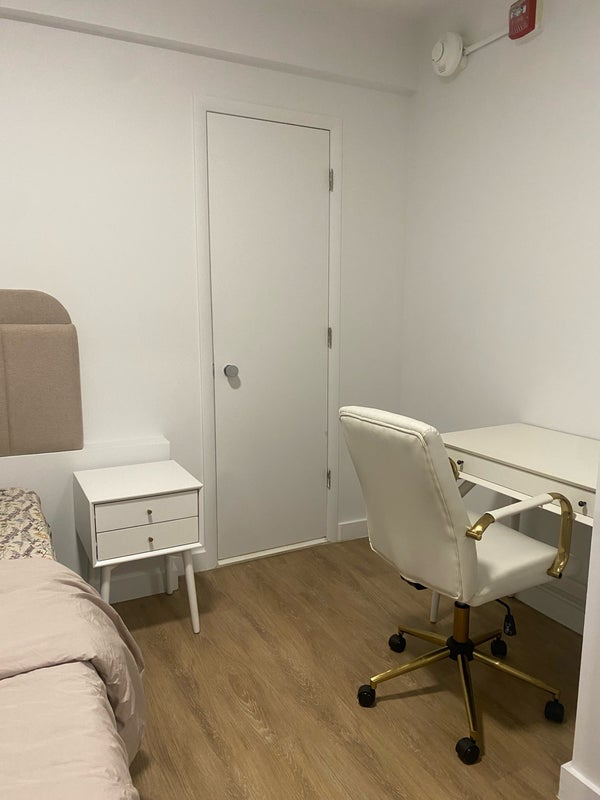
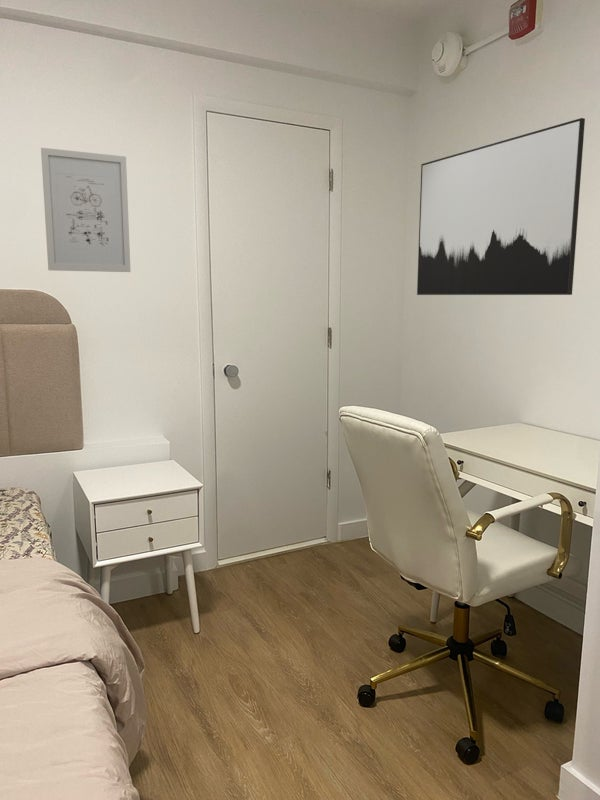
+ wall art [40,147,132,273]
+ wall art [416,117,586,296]
